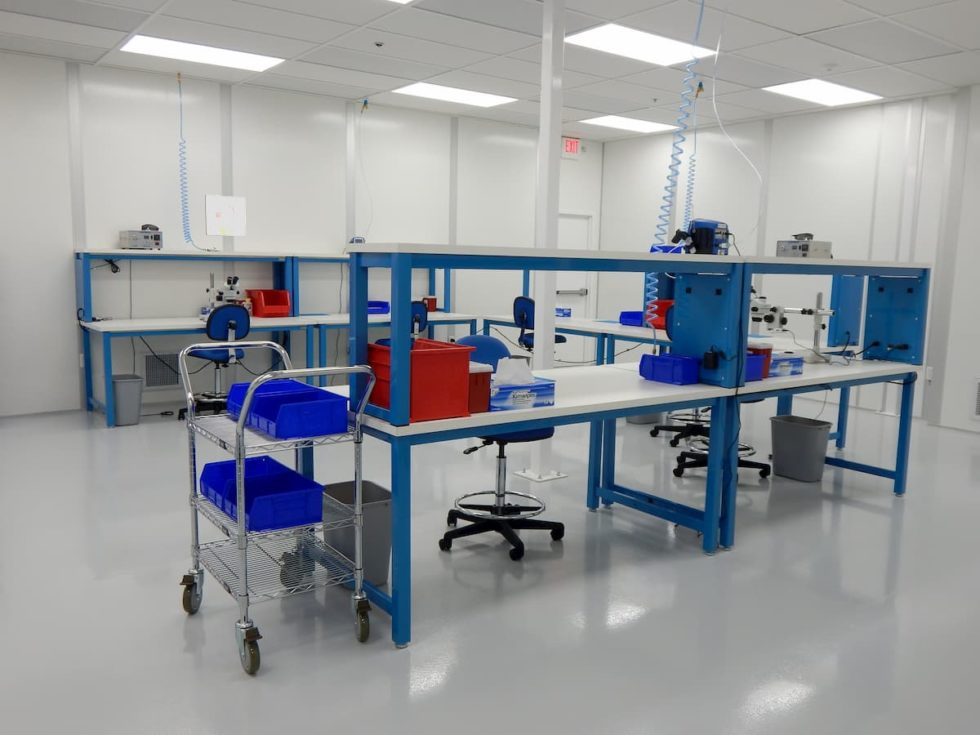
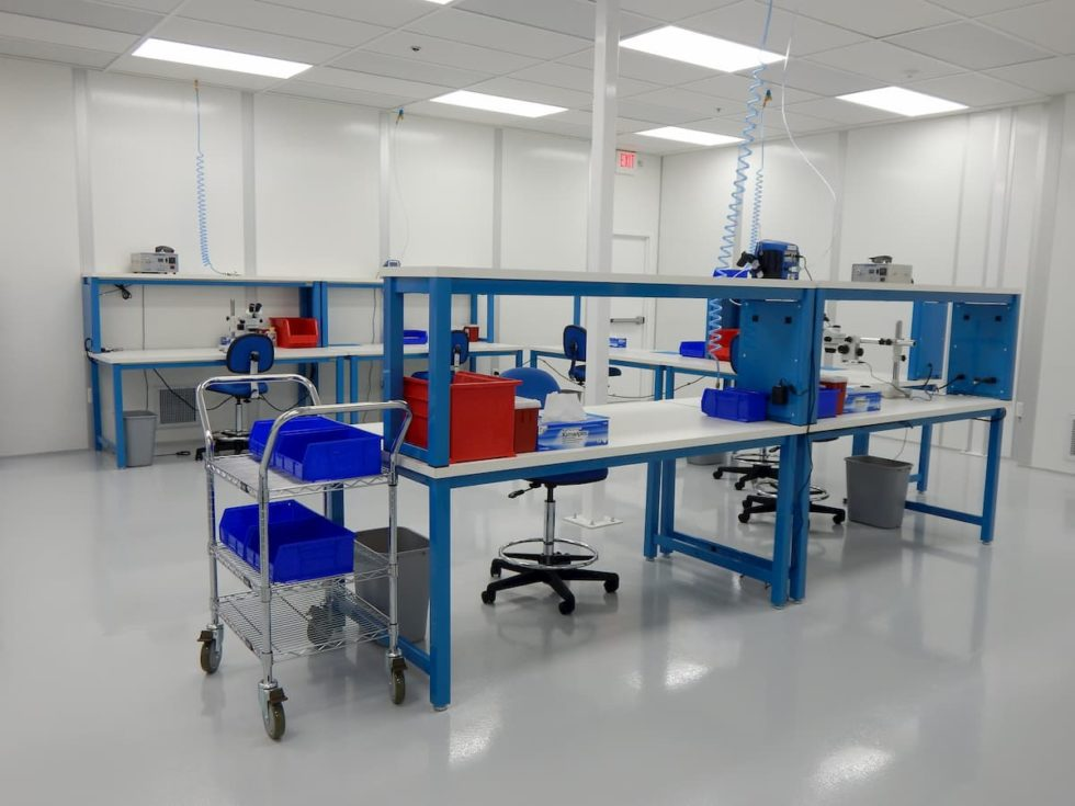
- wall art [204,194,247,238]
